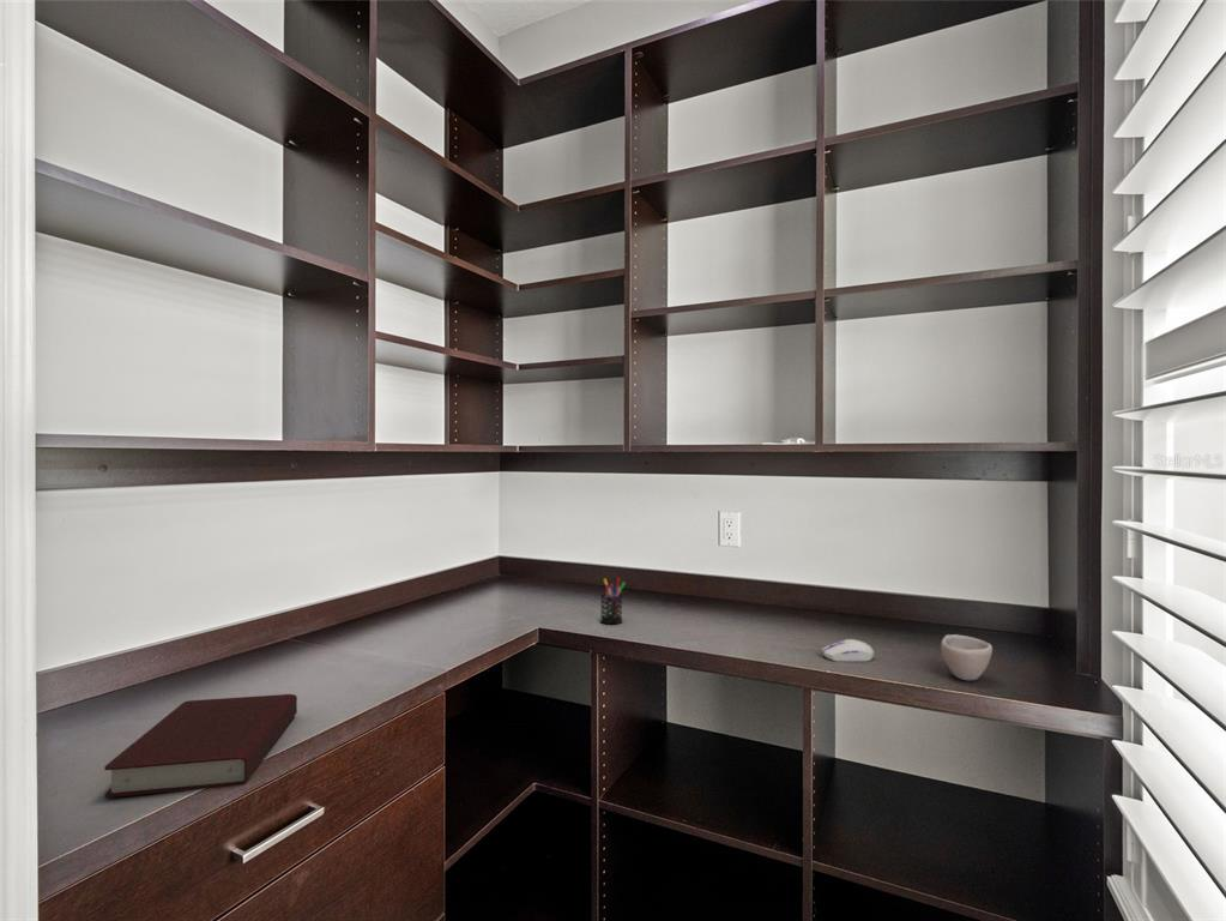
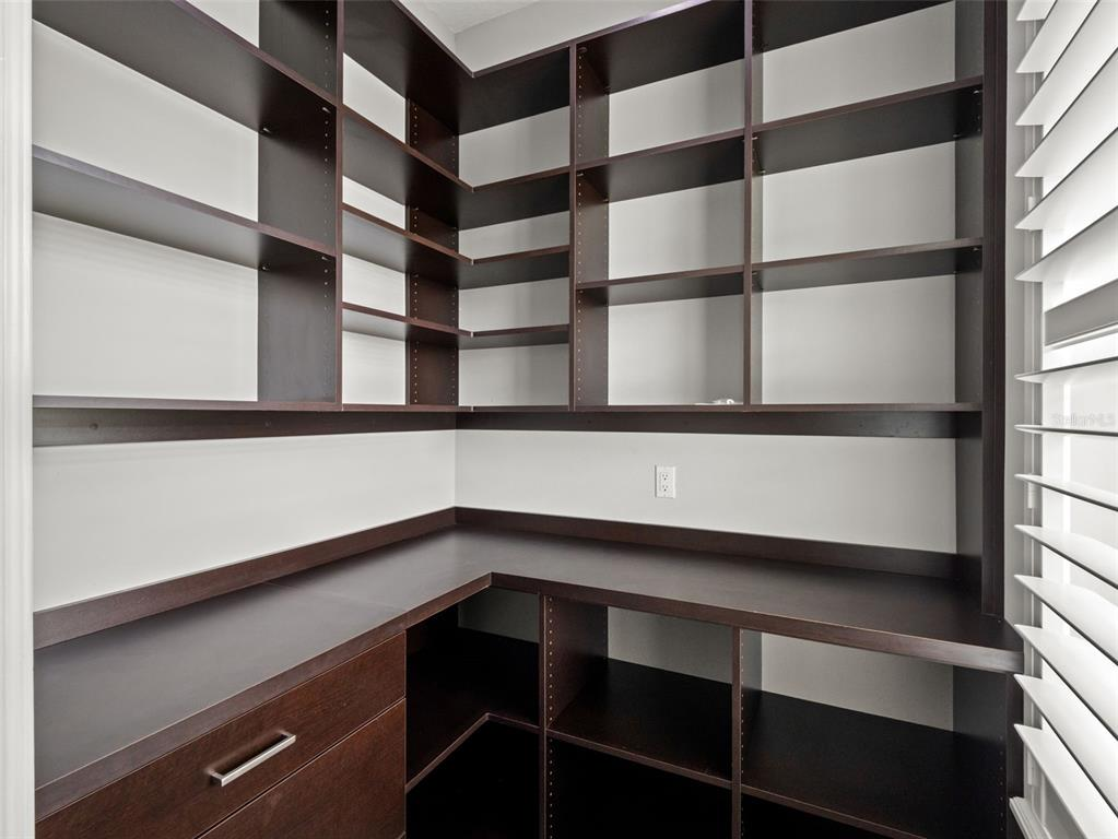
- computer mouse [821,638,875,662]
- book [103,693,298,799]
- pen holder [599,577,627,625]
- cup [940,633,994,681]
